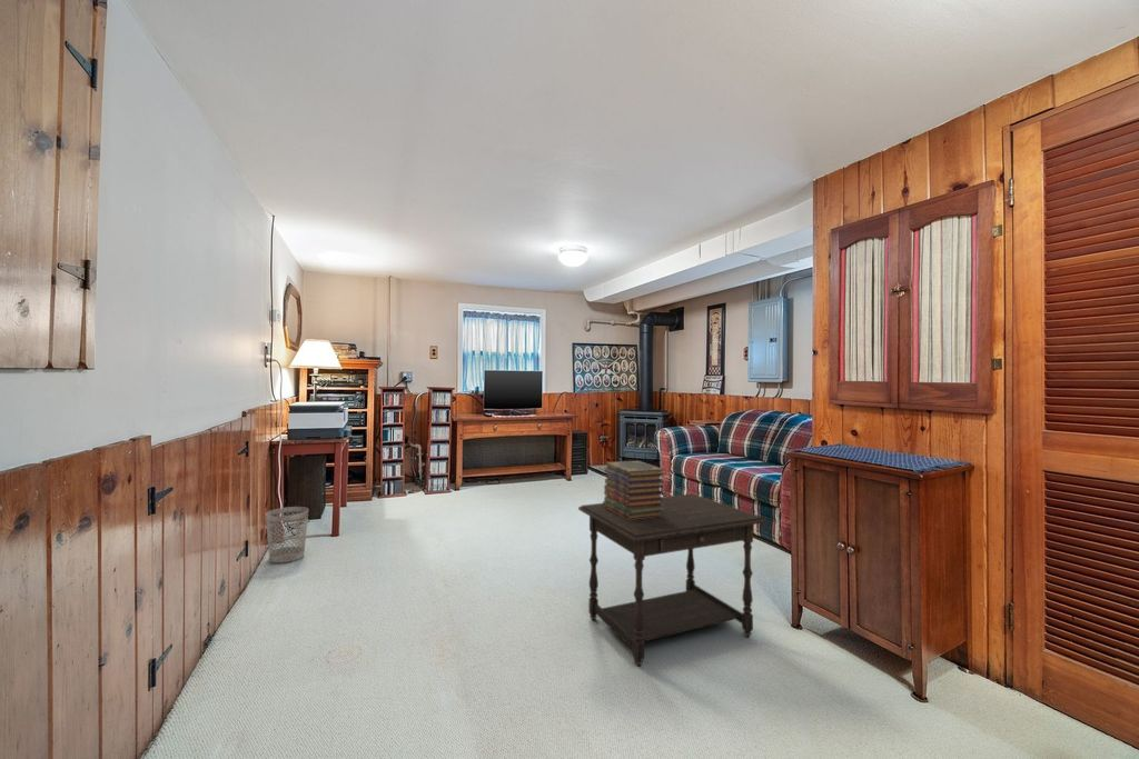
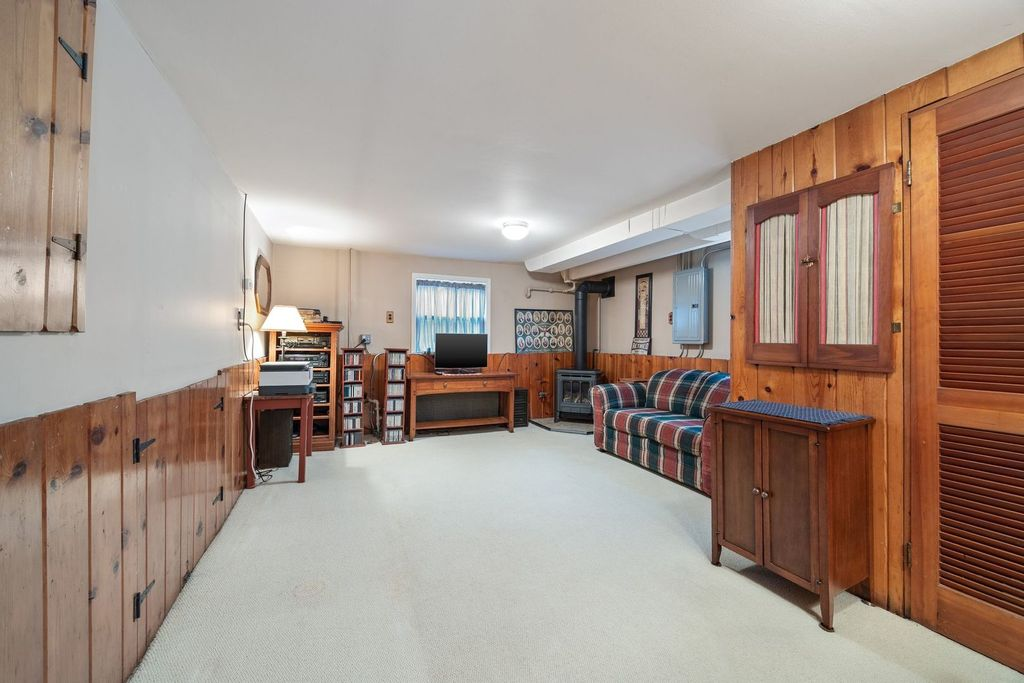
- wastebasket [265,506,309,563]
- book stack [602,460,666,520]
- side table [577,492,767,668]
